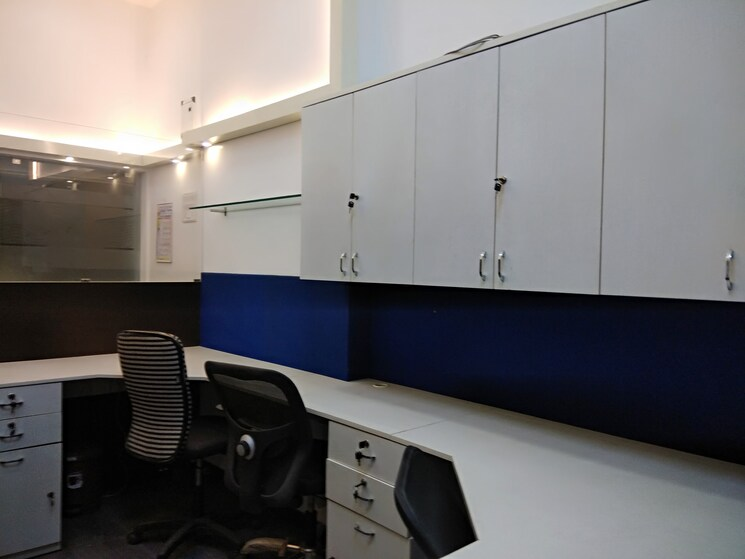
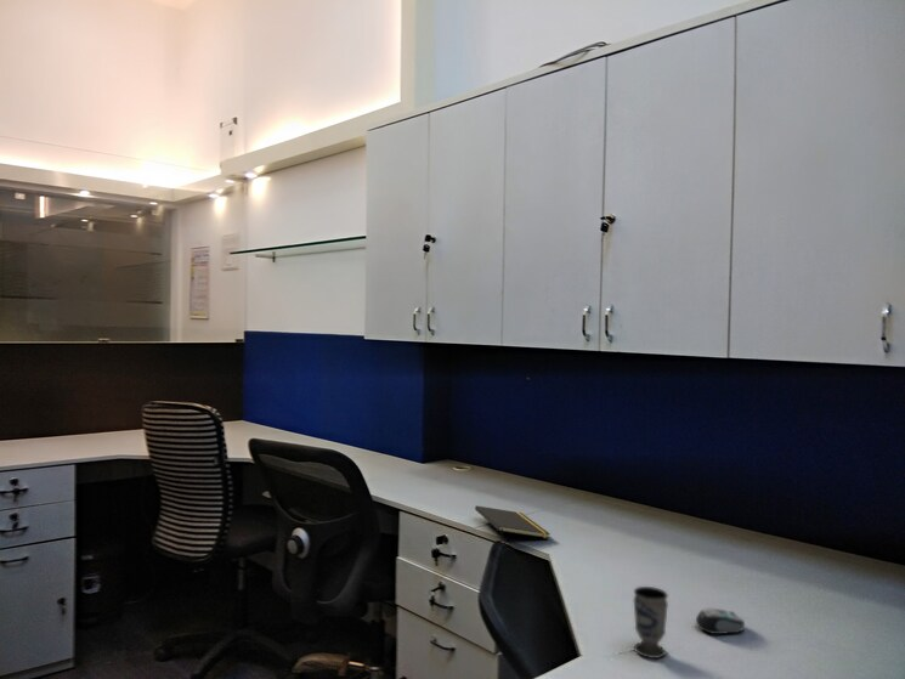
+ notepad [474,504,552,543]
+ computer mouse [695,607,746,635]
+ cup [632,585,669,660]
